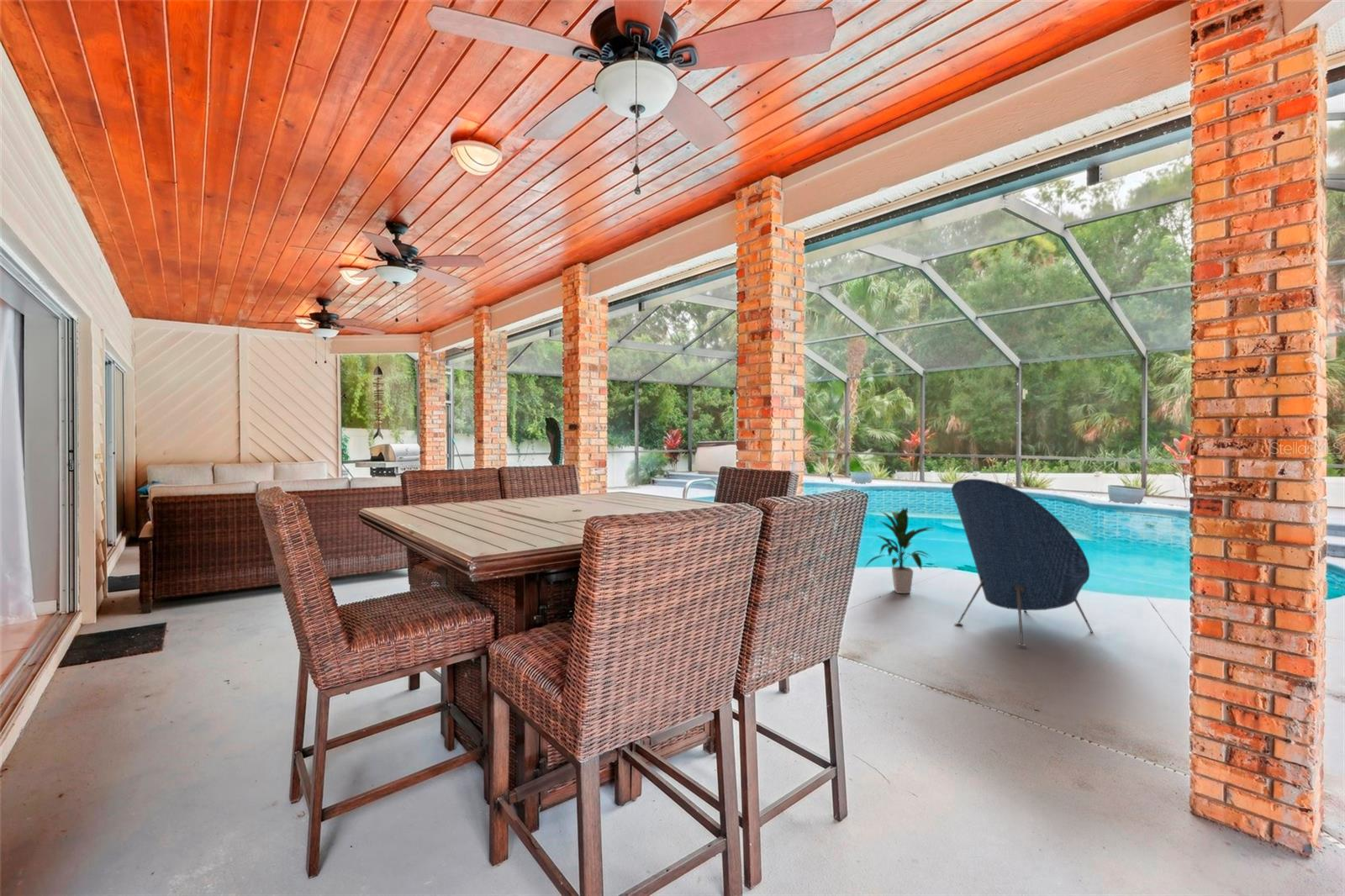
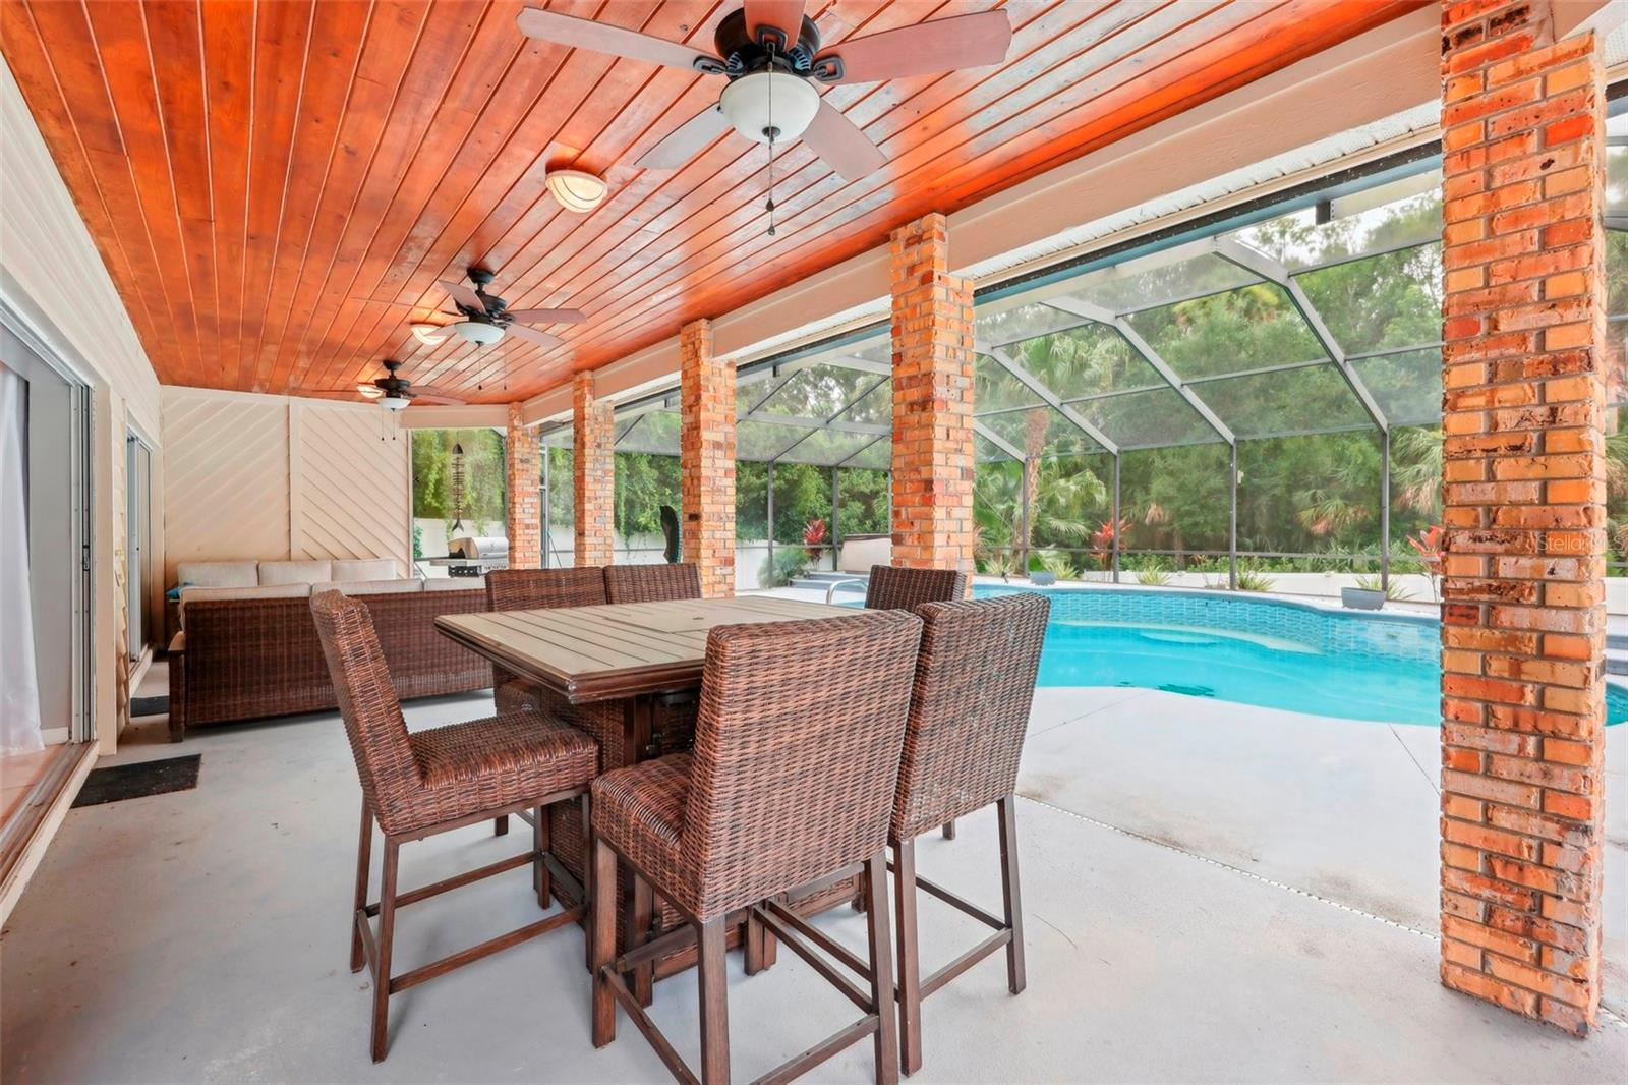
- lounge chair [951,478,1094,647]
- indoor plant [864,505,937,594]
